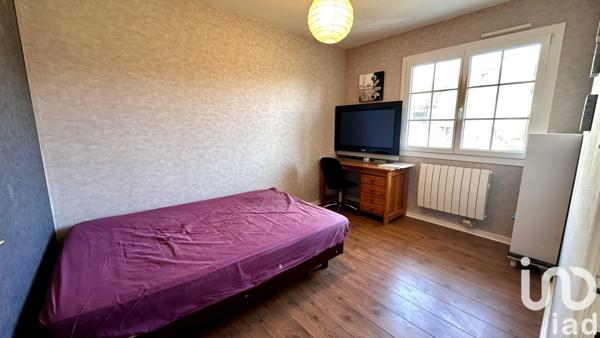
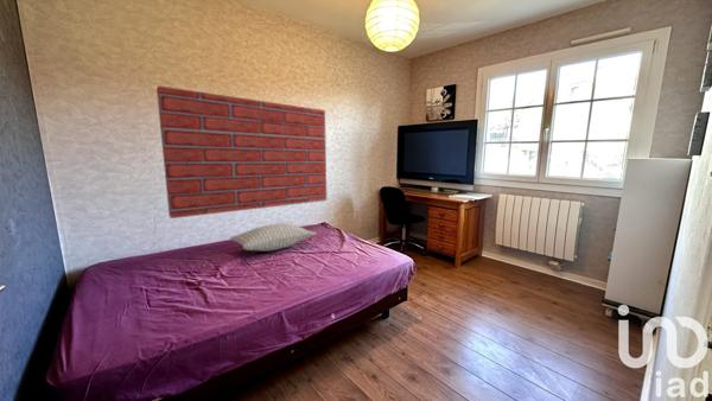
+ wall panel [155,84,328,219]
+ pillow [229,222,317,253]
